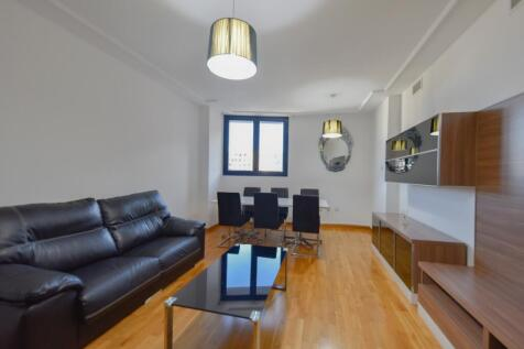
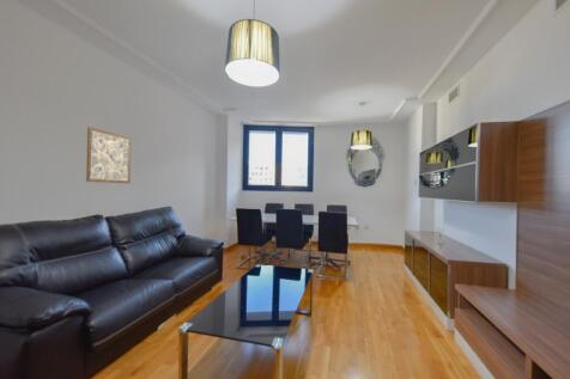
+ wall art [85,126,133,184]
